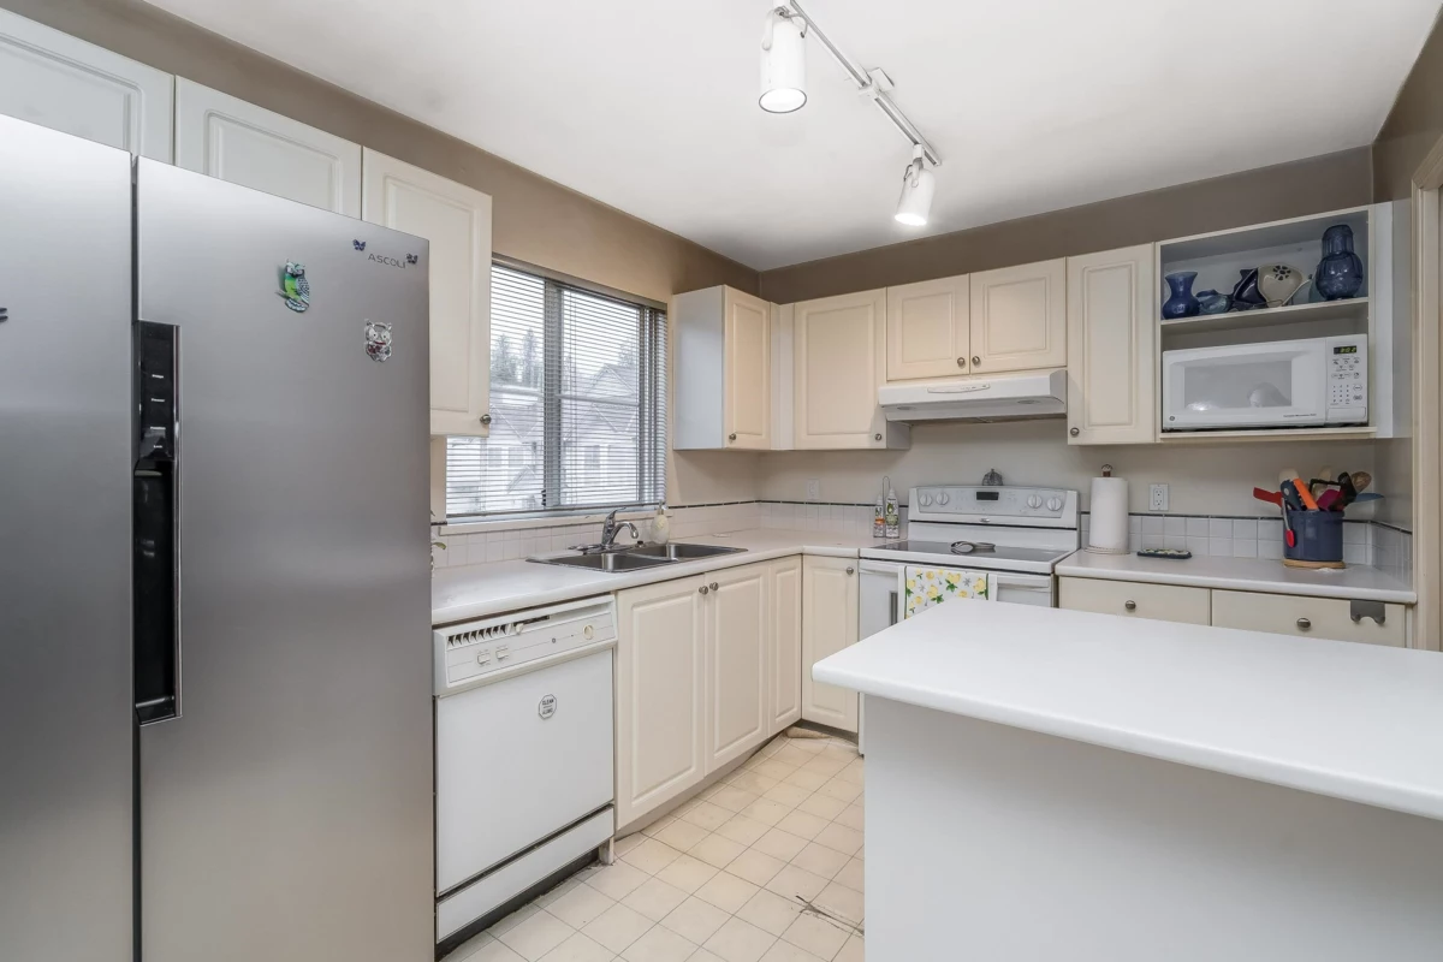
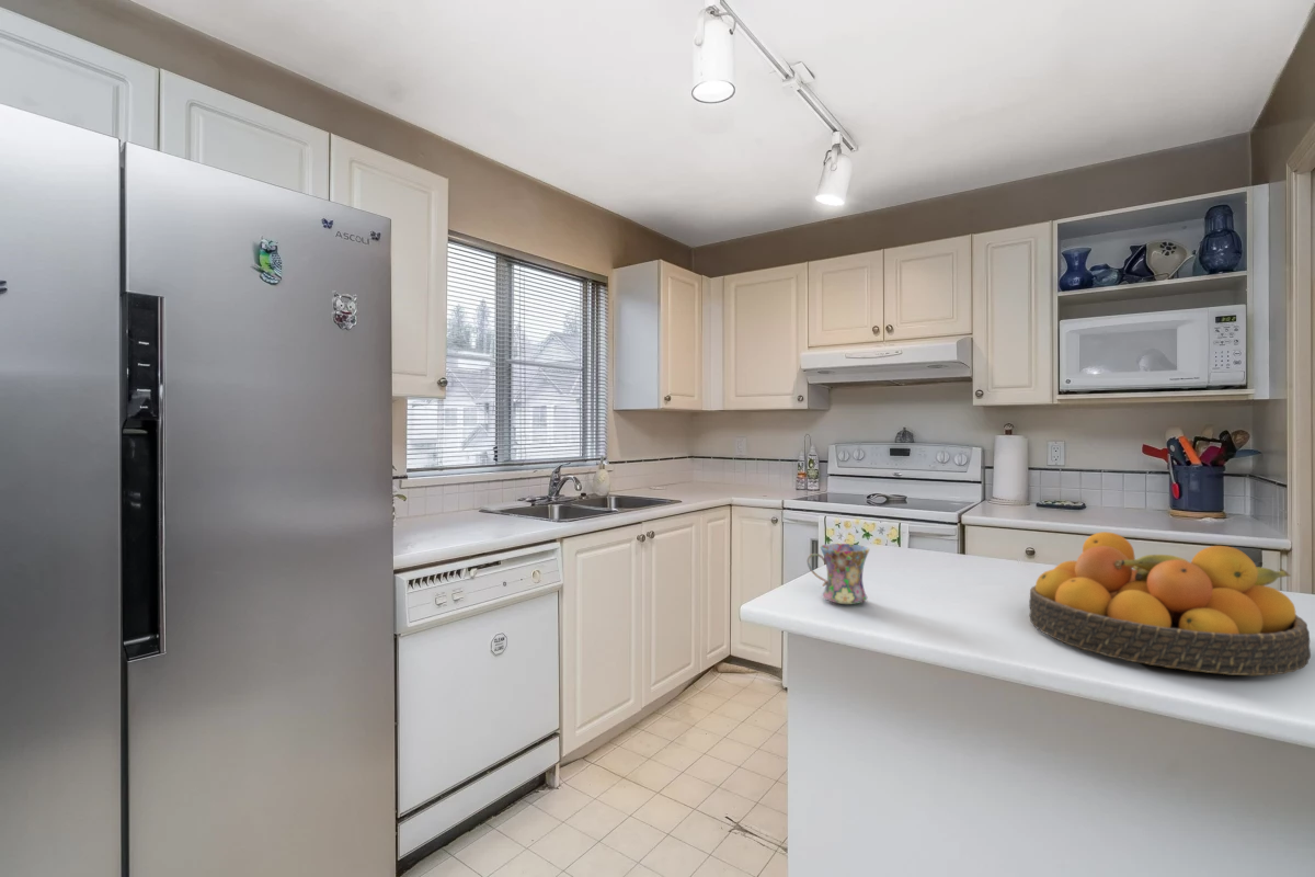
+ fruit bowl [1028,531,1312,676]
+ mug [805,543,870,605]
